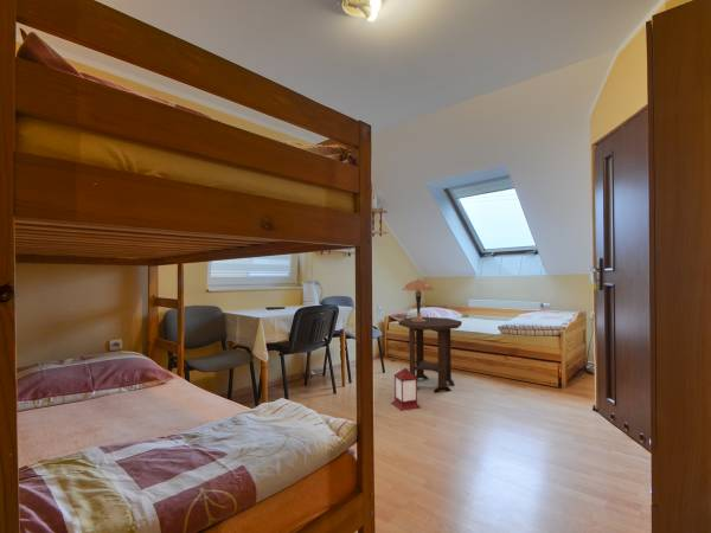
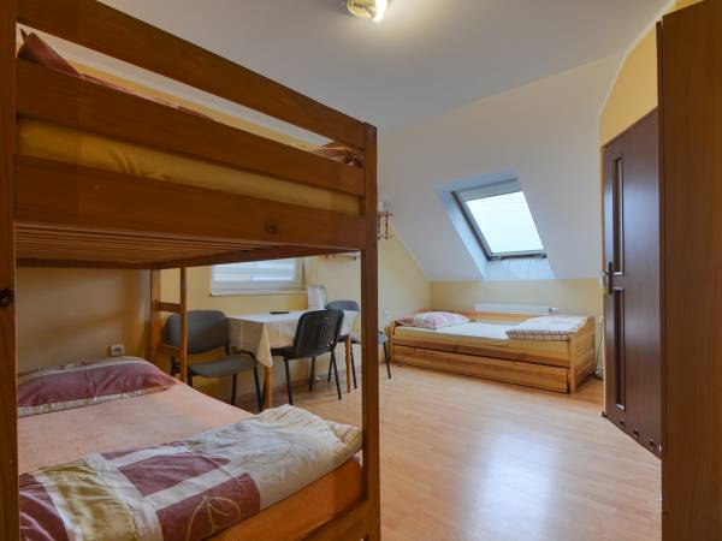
- lantern [390,360,422,412]
- table lamp [402,278,435,322]
- side table [397,316,463,394]
